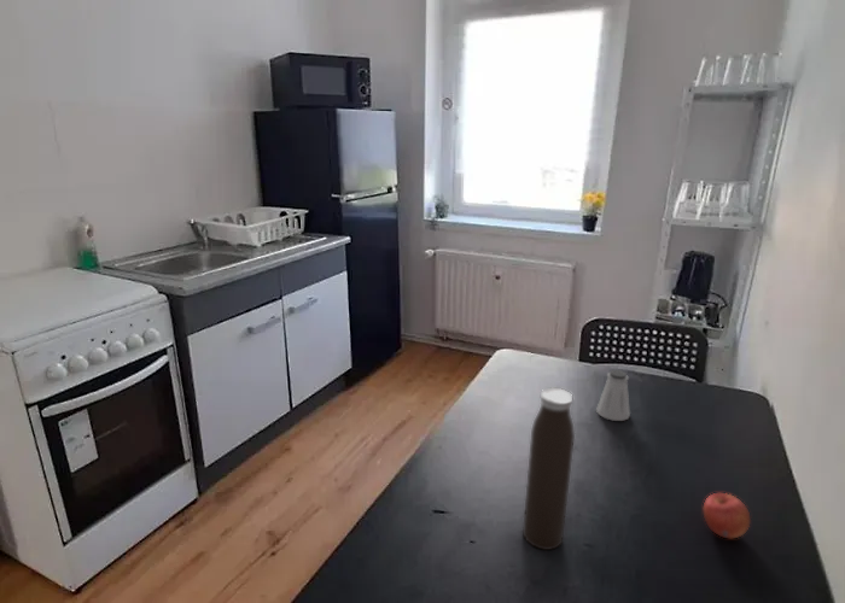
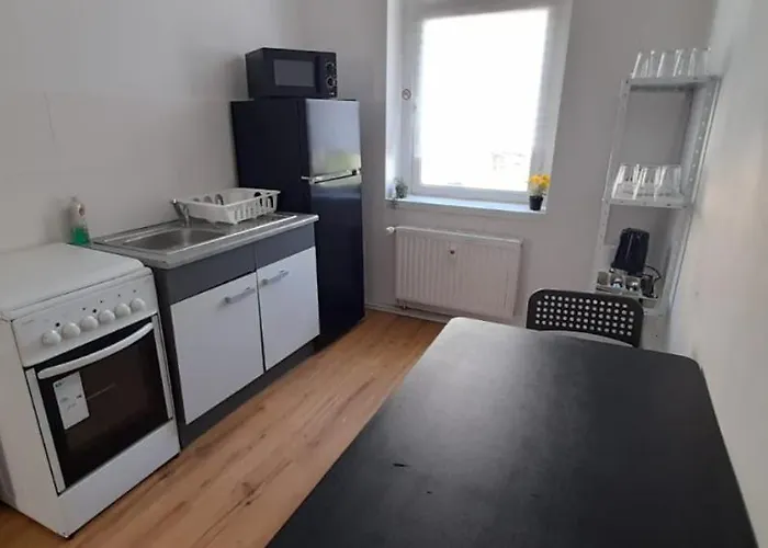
- water bottle [521,386,576,551]
- saltshaker [595,369,631,422]
- apple [703,492,751,539]
